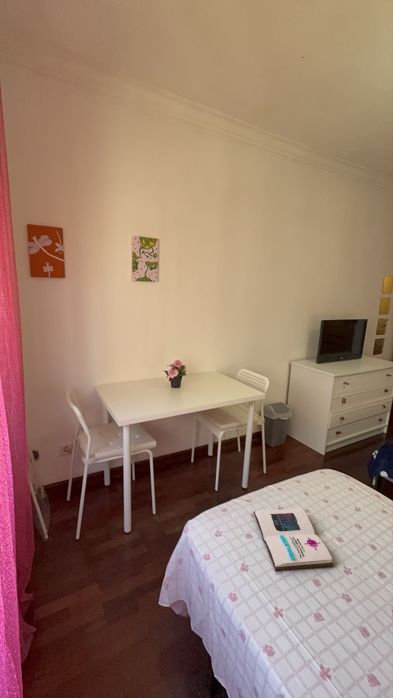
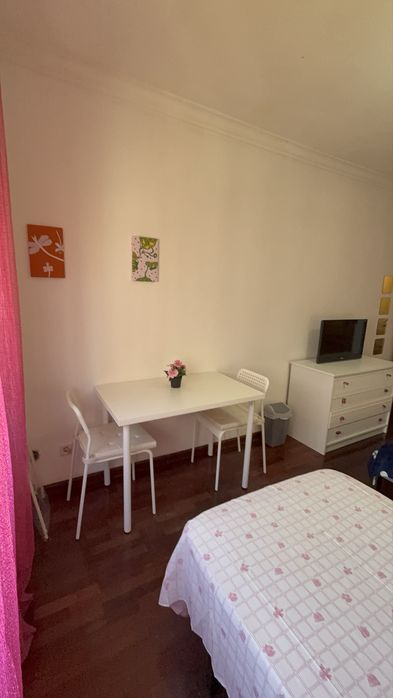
- book [253,507,334,572]
